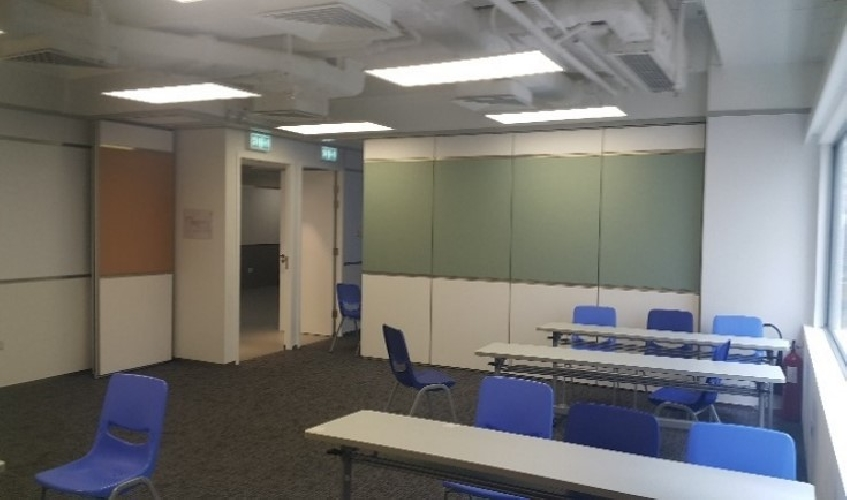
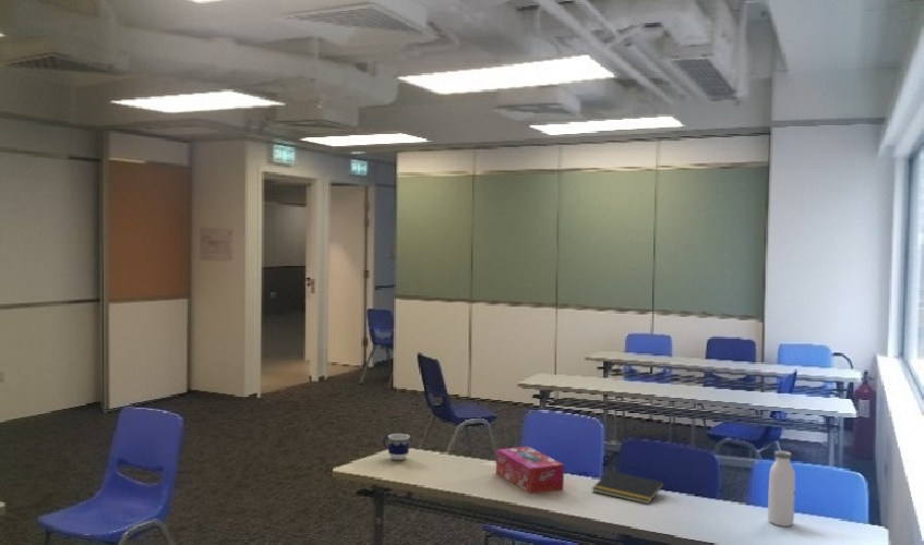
+ tissue box [495,445,565,495]
+ water bottle [767,449,796,528]
+ notepad [591,470,665,505]
+ cup [382,433,410,461]
